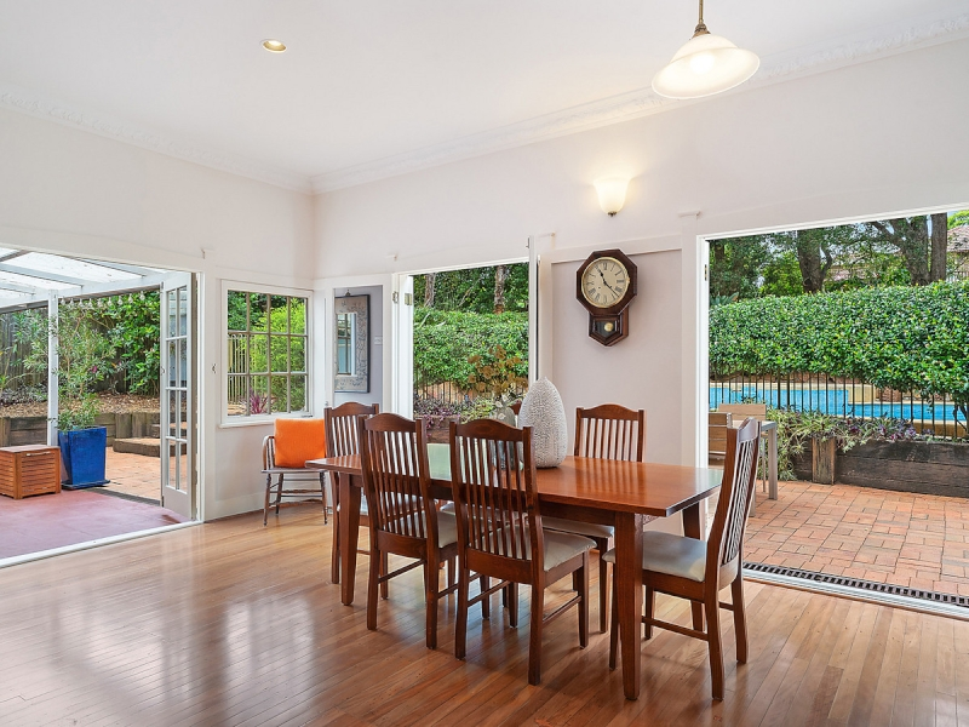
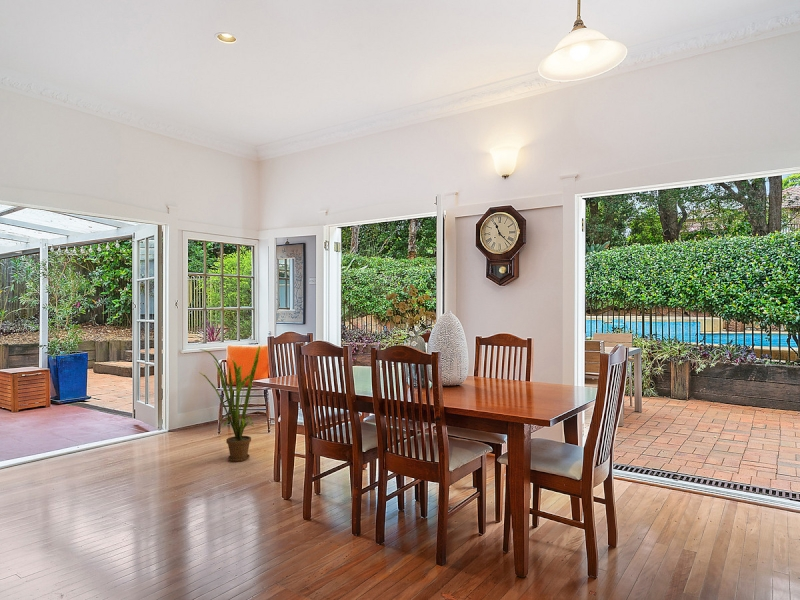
+ house plant [198,345,261,463]
